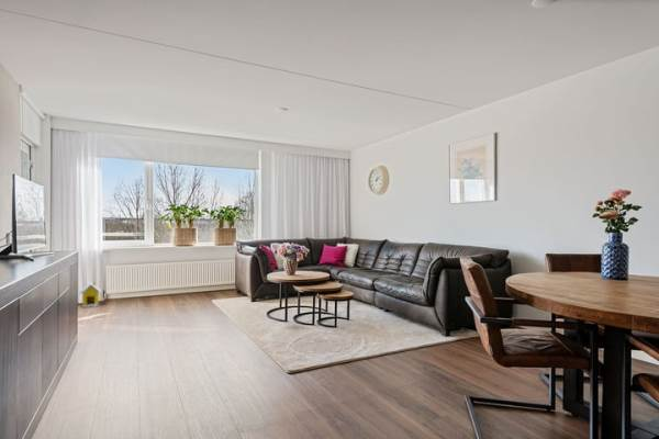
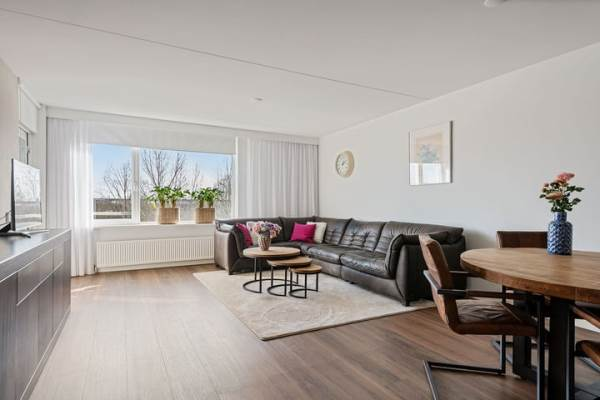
- toy house [78,281,103,308]
